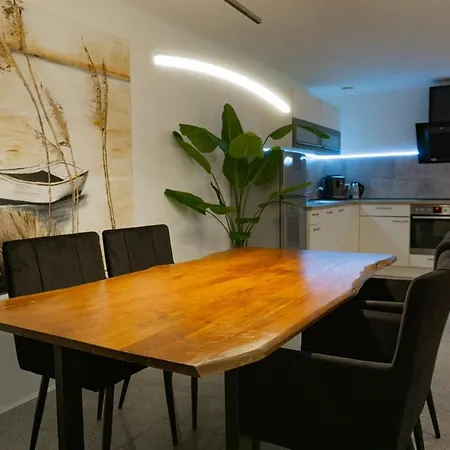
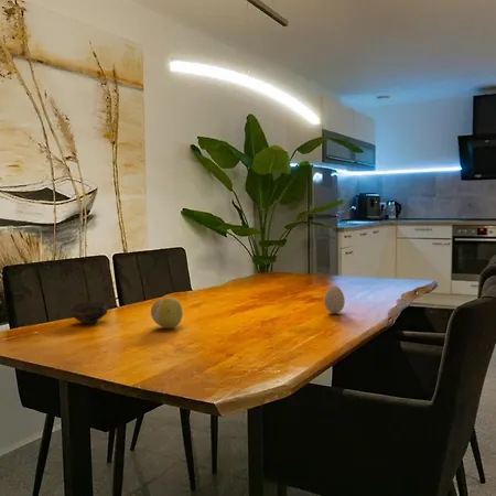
+ fruit [150,296,184,330]
+ cup [69,301,108,325]
+ decorative egg [323,284,346,314]
